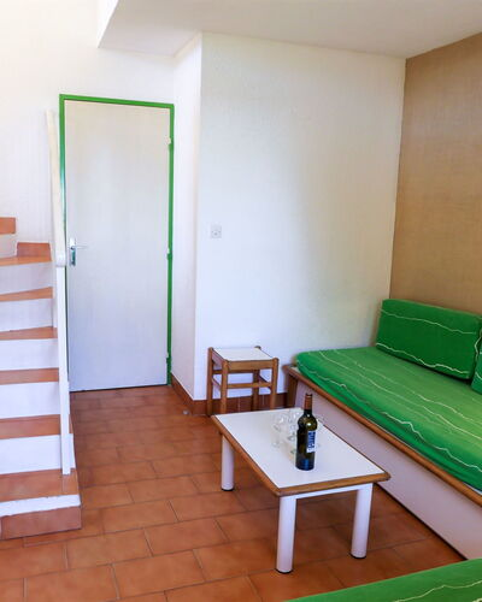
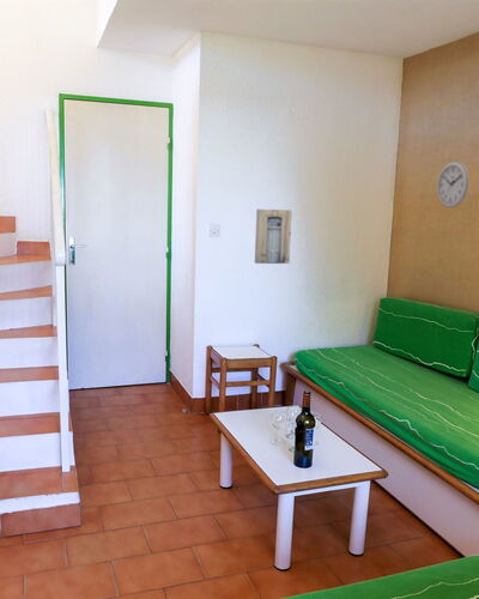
+ wall art [254,208,293,265]
+ wall clock [436,161,469,208]
